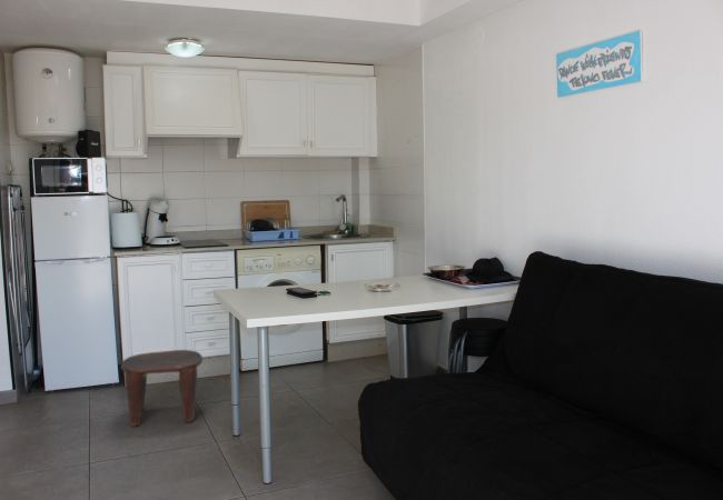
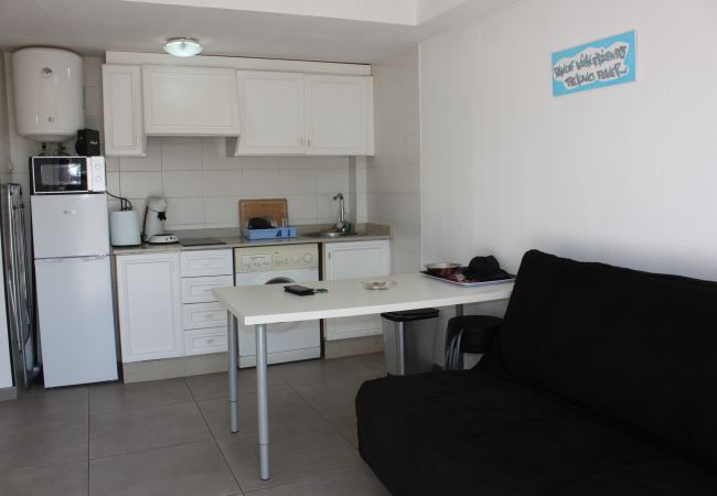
- stool [120,349,204,427]
